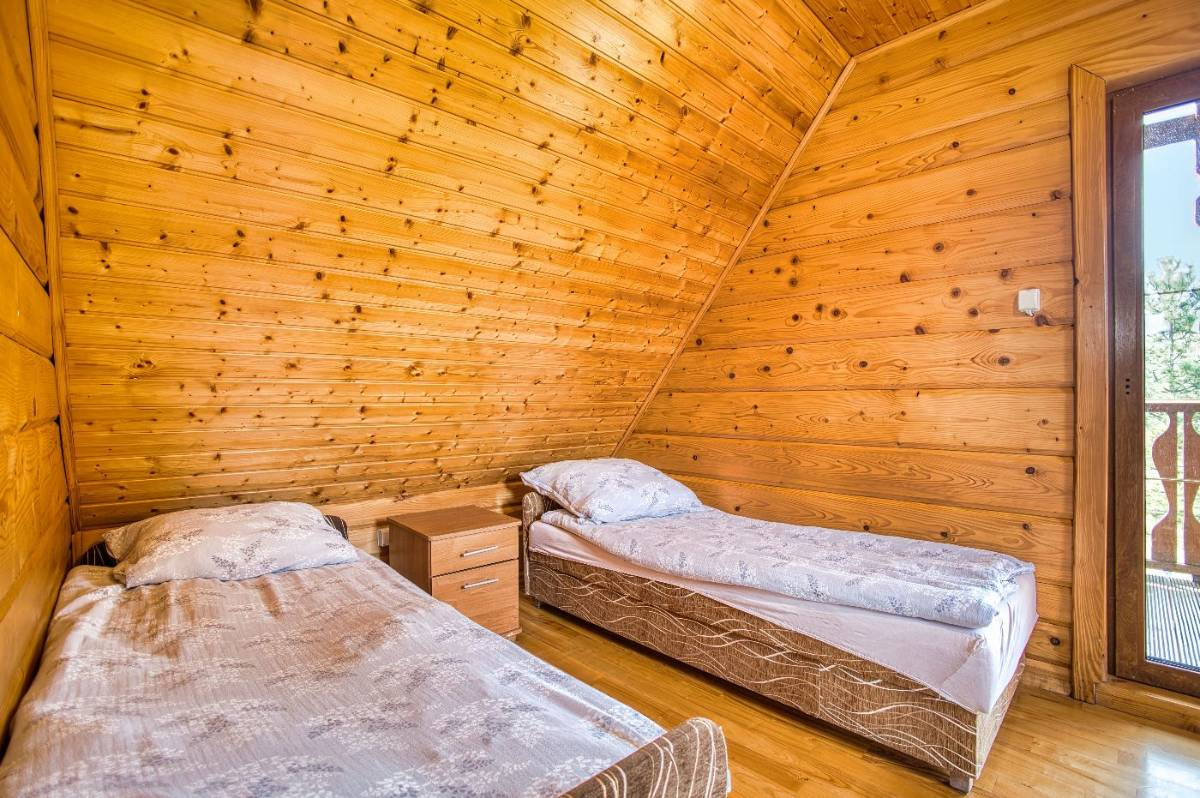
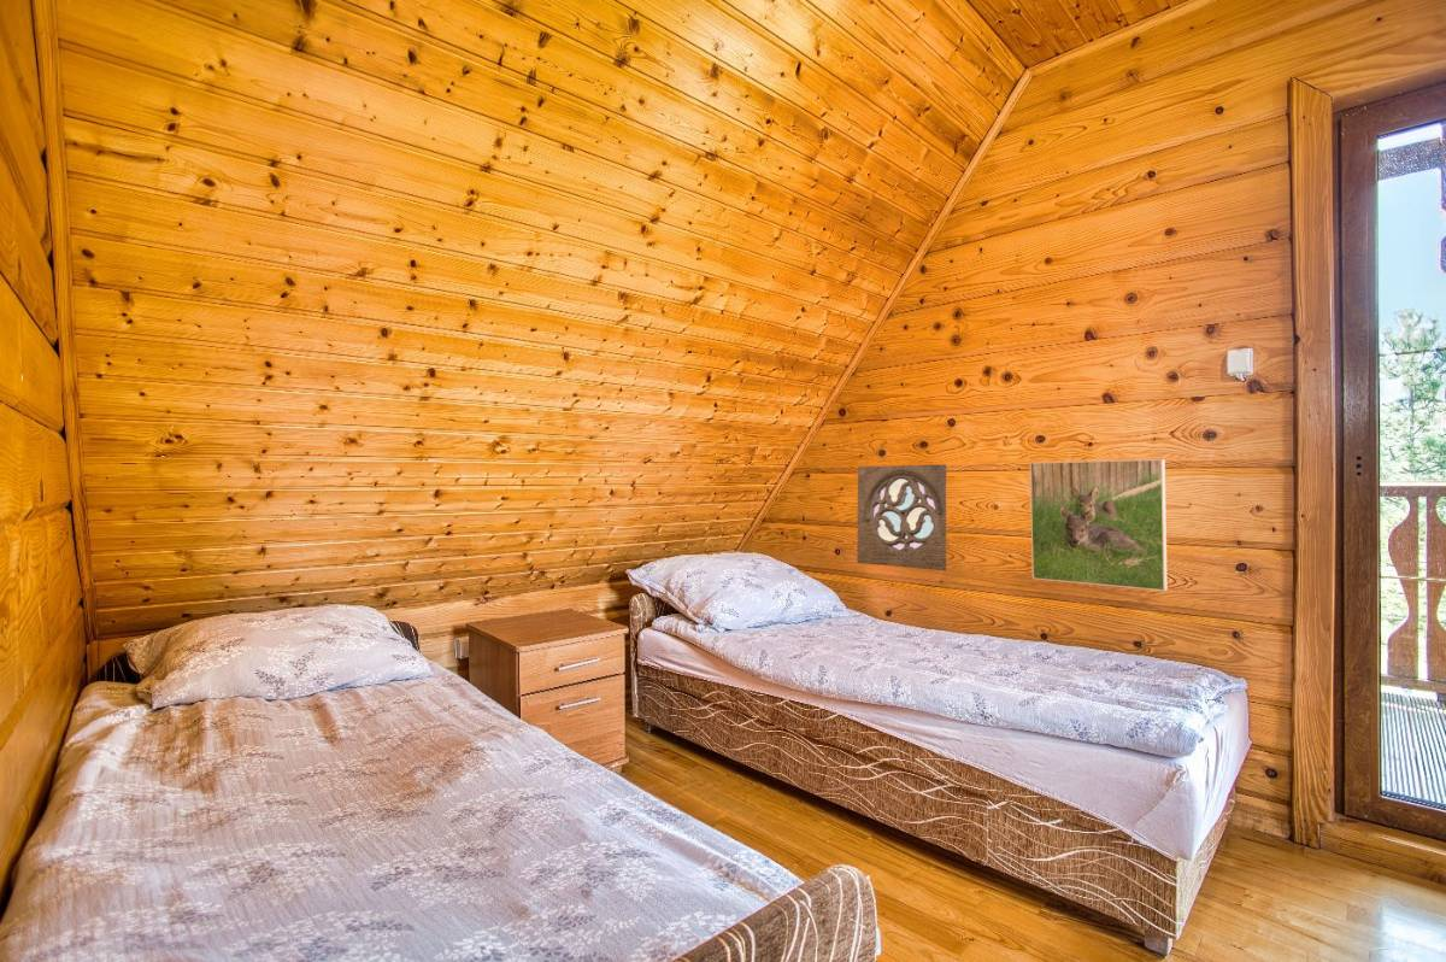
+ wall ornament [856,463,948,573]
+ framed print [1029,458,1169,592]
